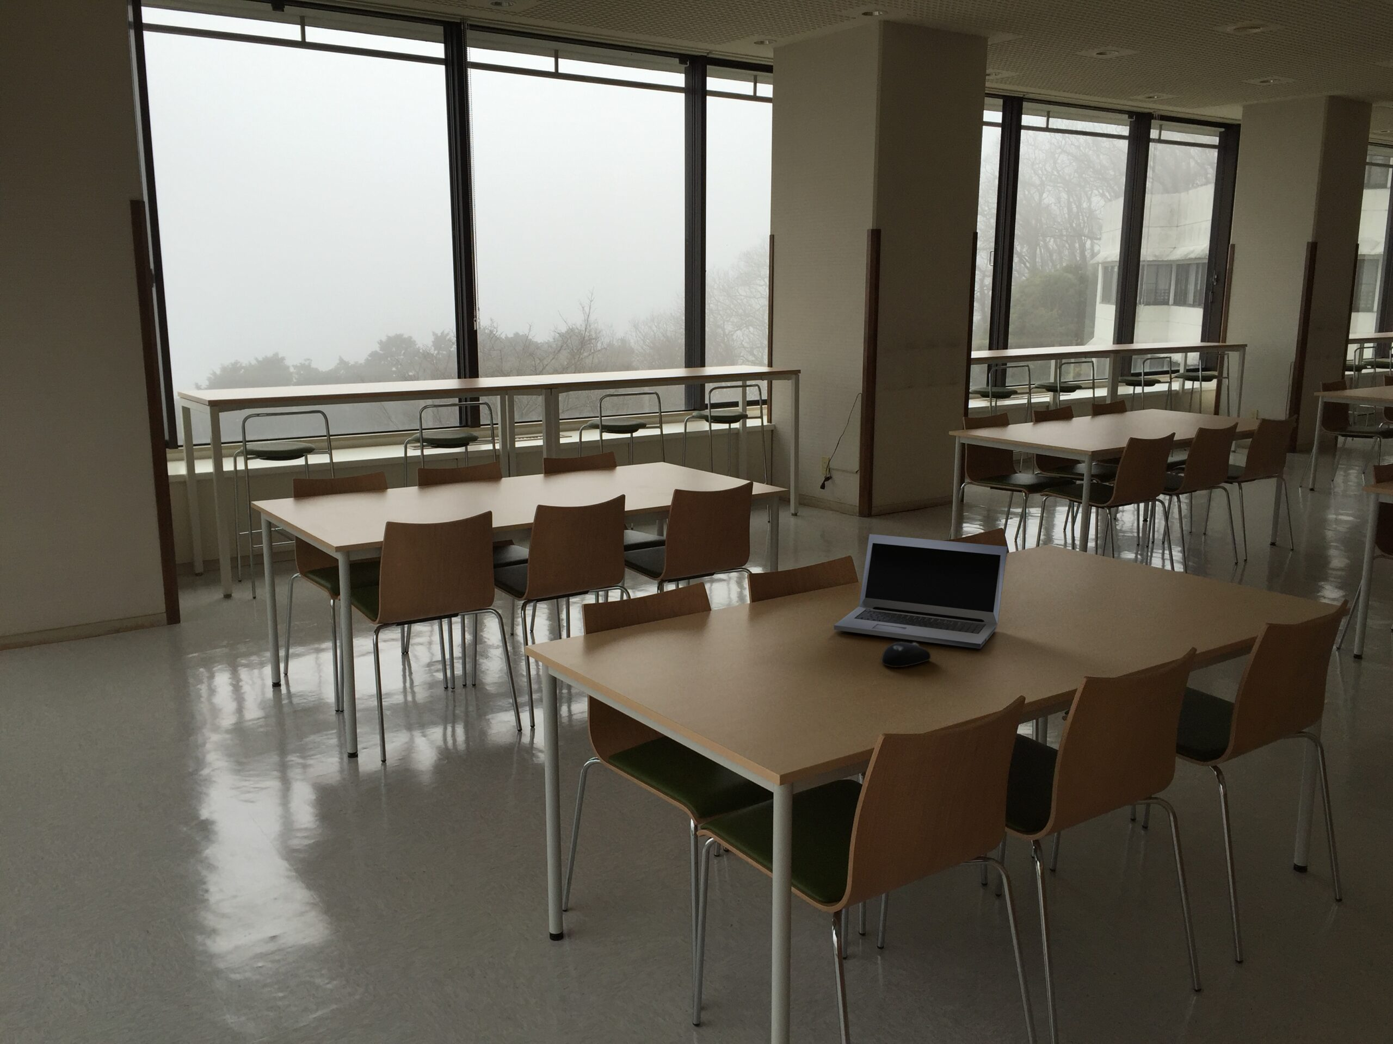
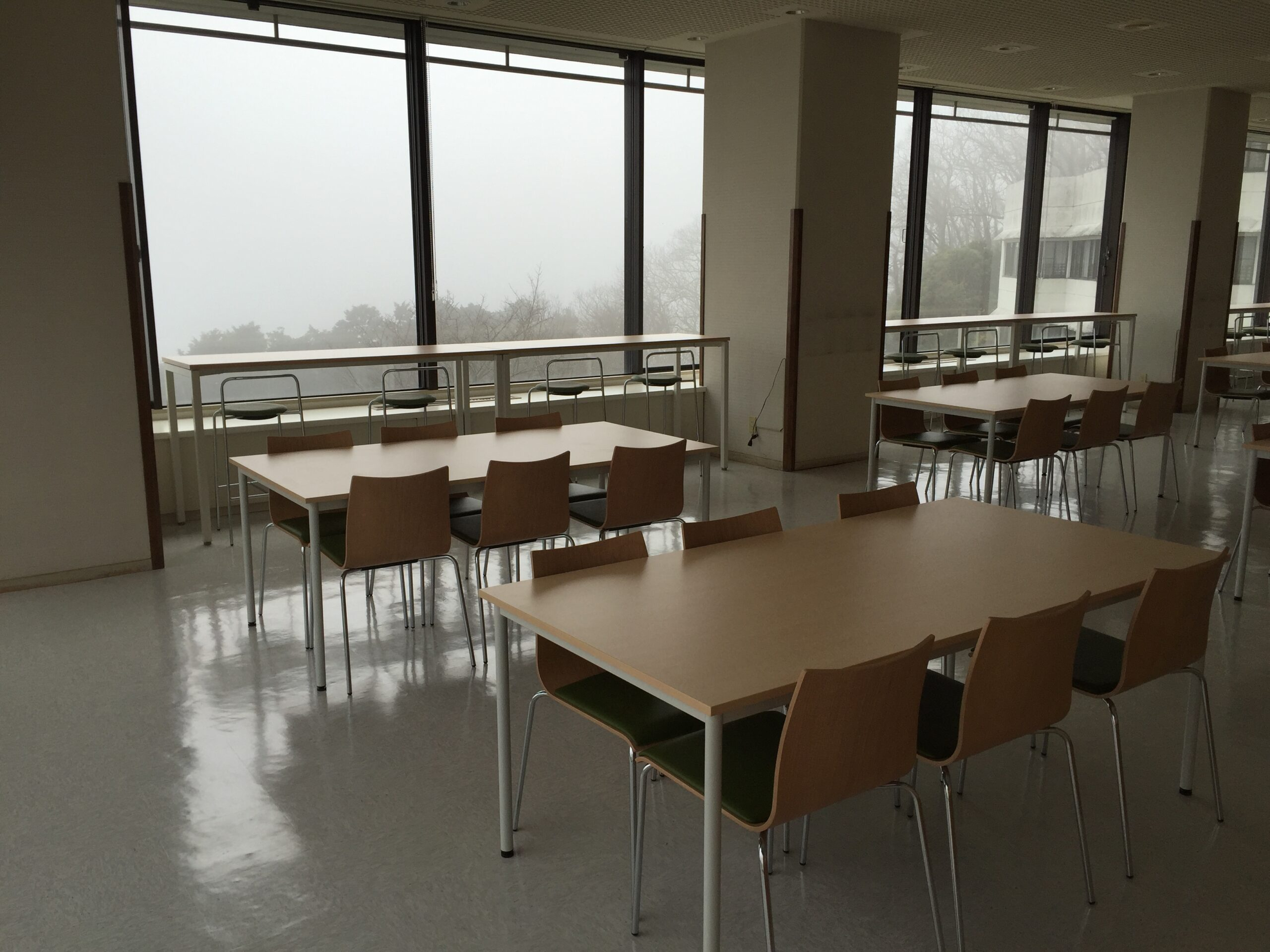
- computer mouse [881,642,931,668]
- laptop [834,533,1008,649]
